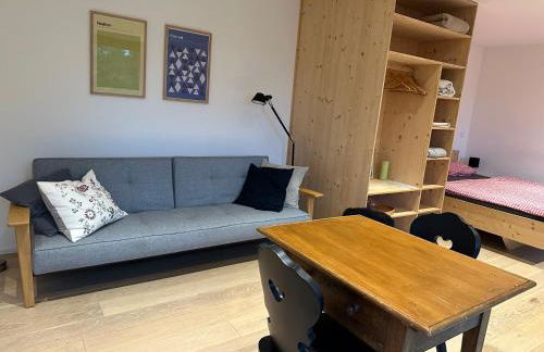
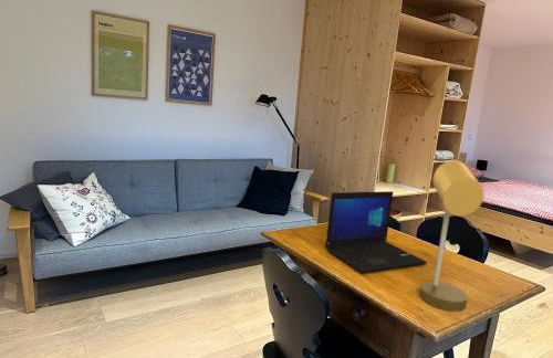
+ laptop [324,190,428,274]
+ desk lamp [419,159,486,312]
